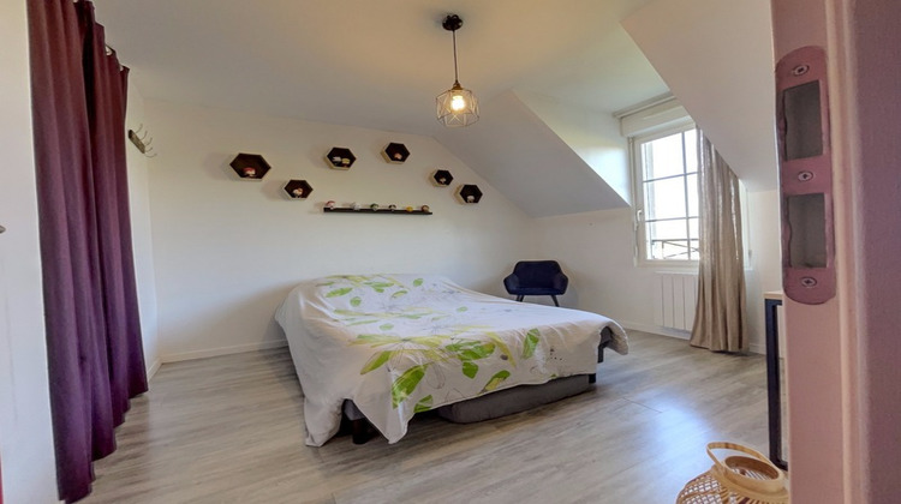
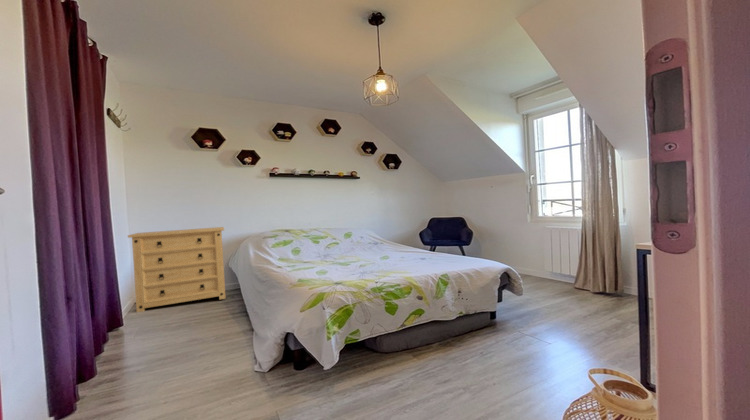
+ dresser [127,226,227,313]
